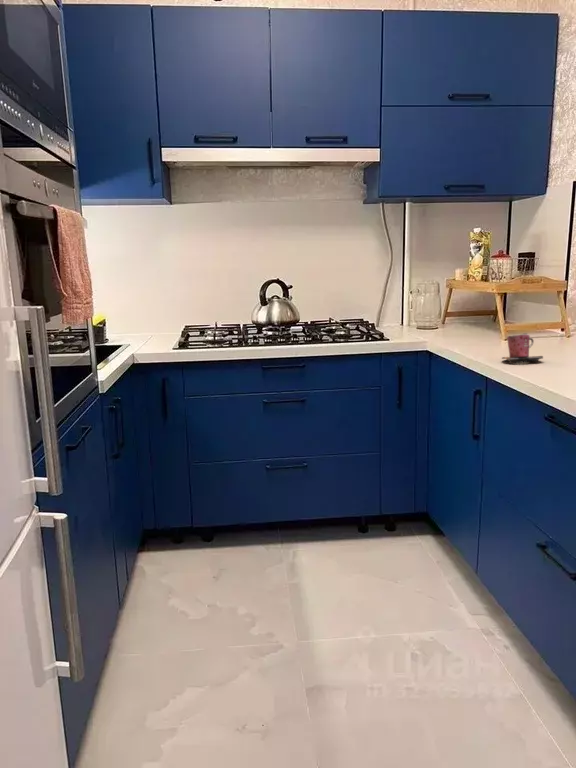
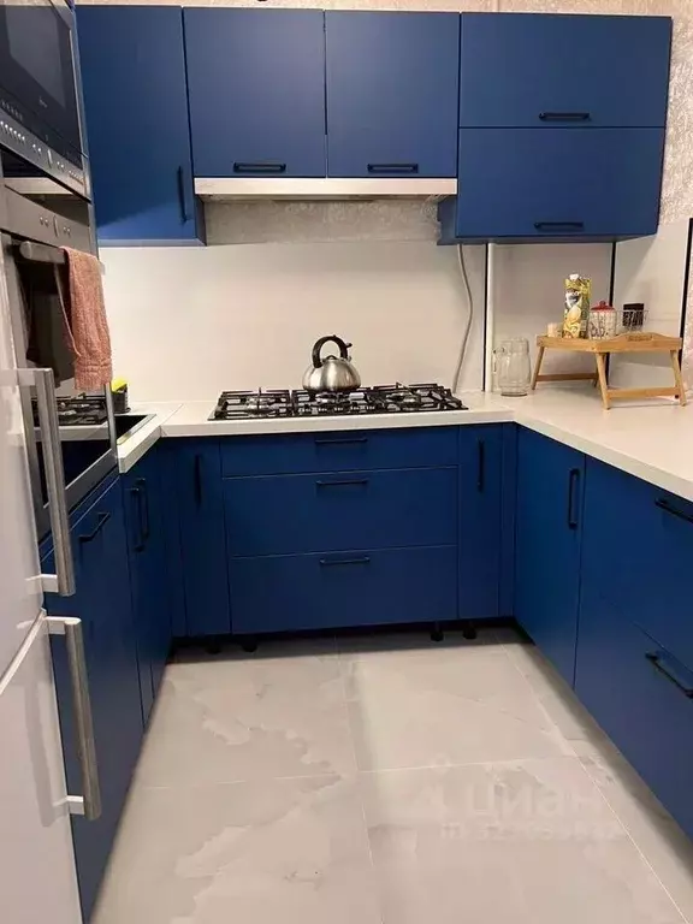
- mug [501,332,544,364]
